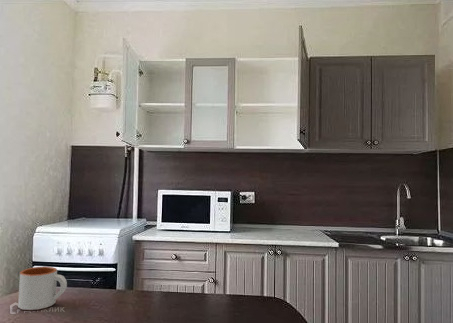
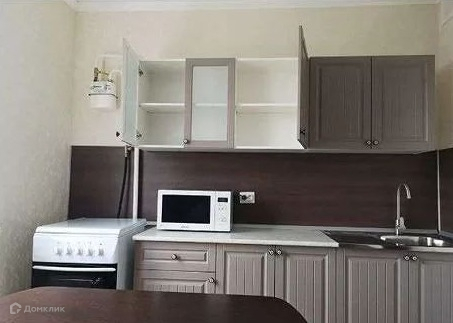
- mug [17,266,68,311]
